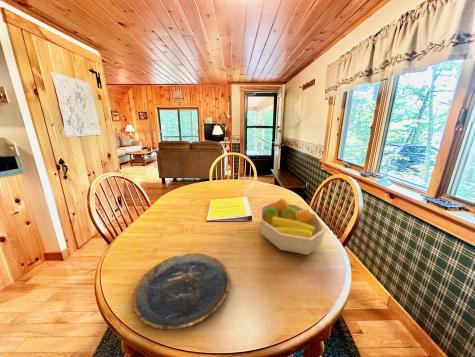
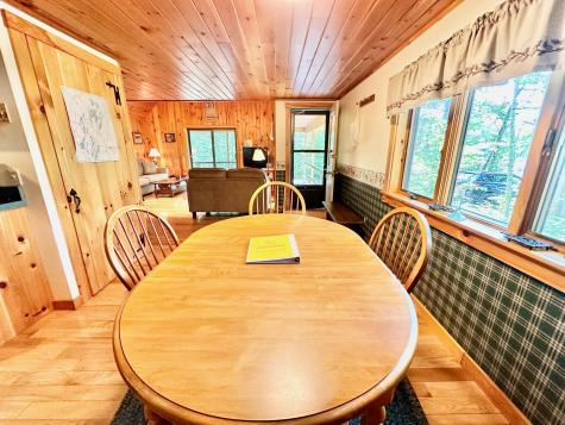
- plate [132,252,231,331]
- fruit bowl [259,198,327,256]
